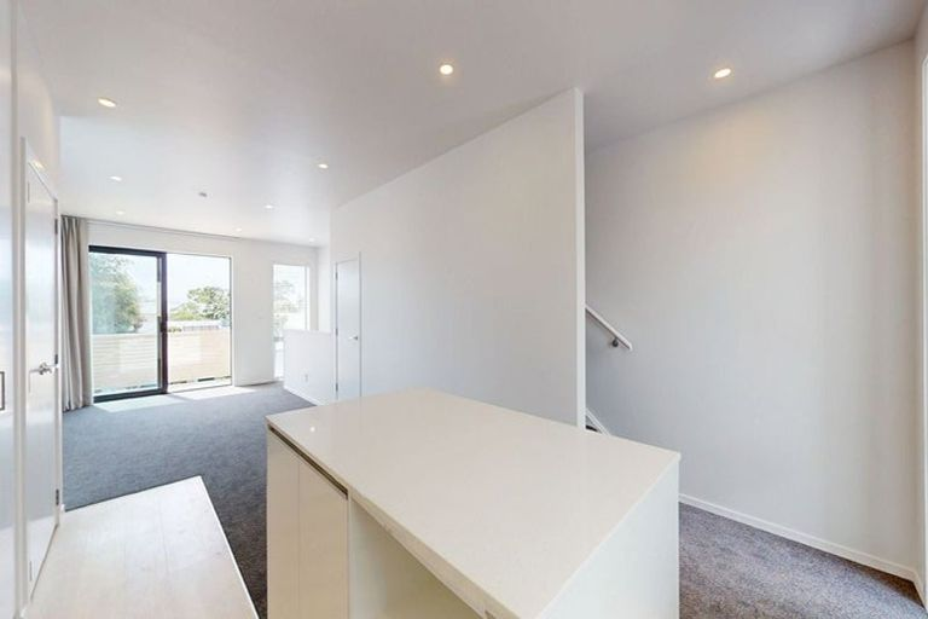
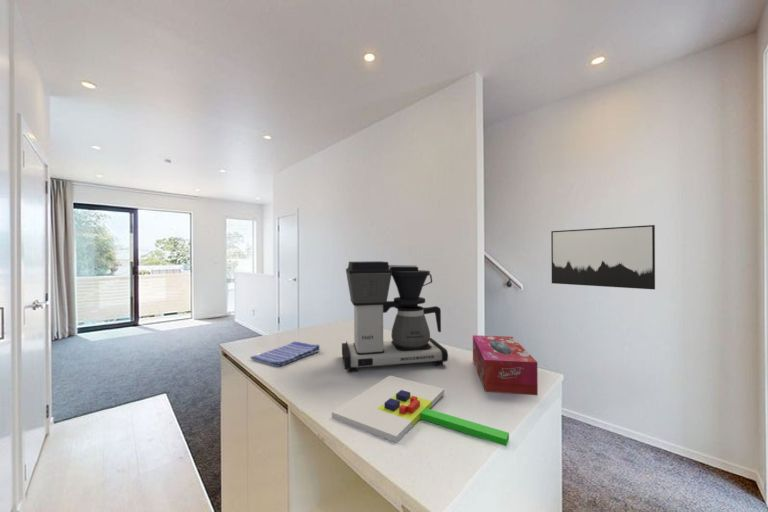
+ chopping board [331,374,510,447]
+ coffee maker [341,260,449,373]
+ dish towel [249,341,321,368]
+ wall art [550,224,656,290]
+ tissue box [472,334,539,396]
